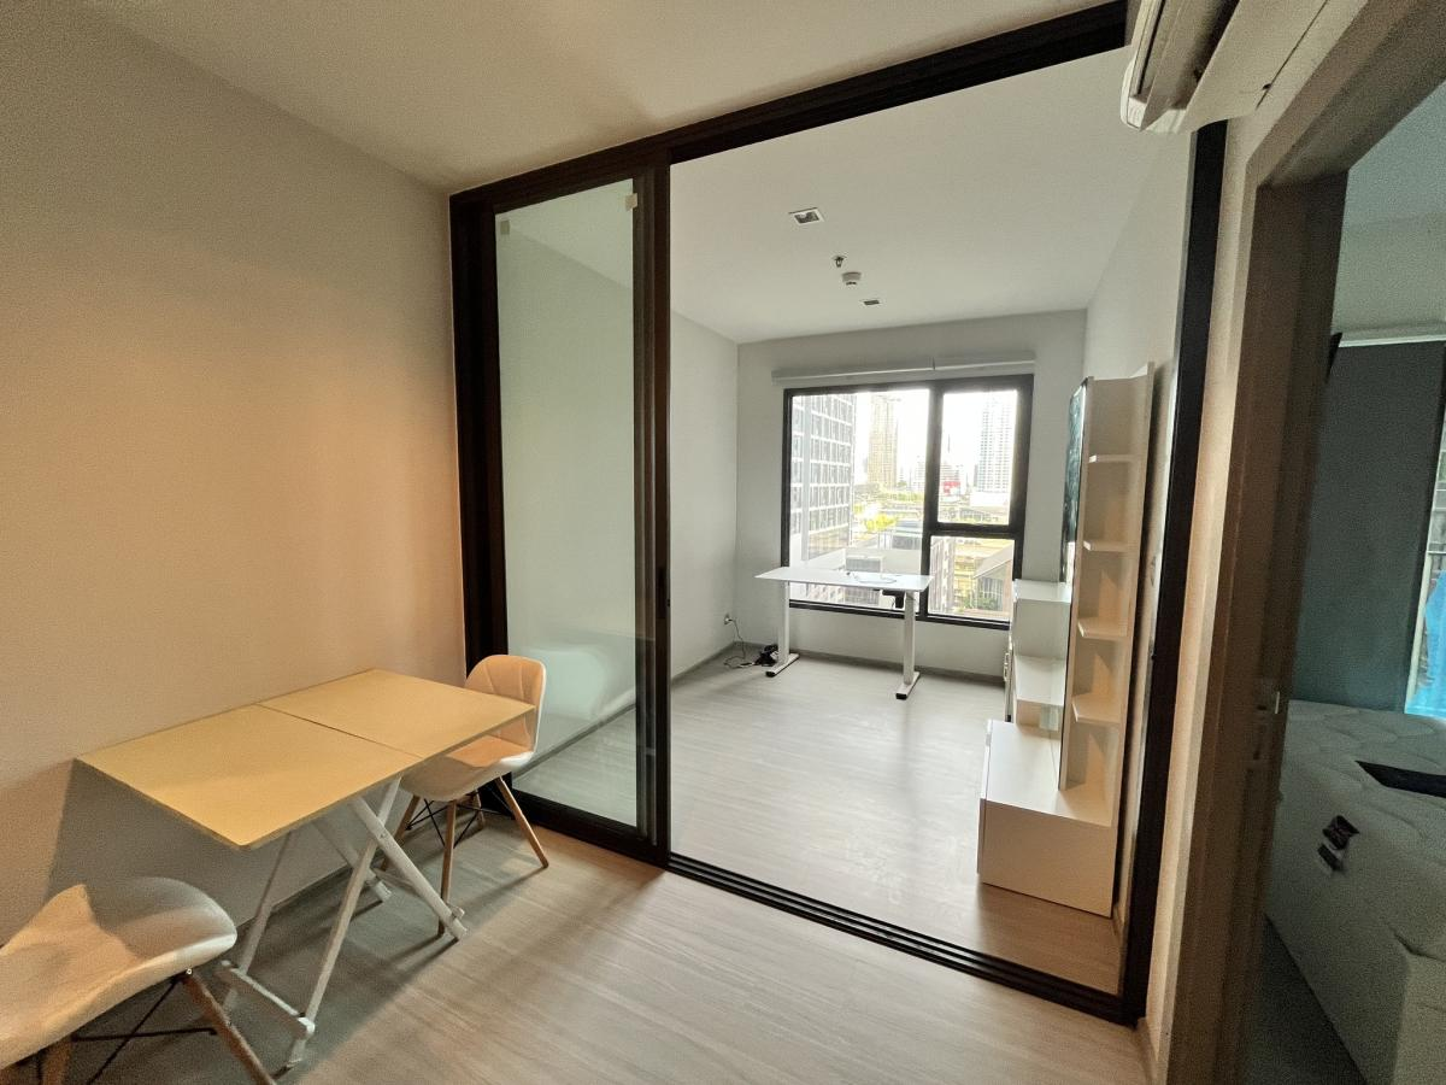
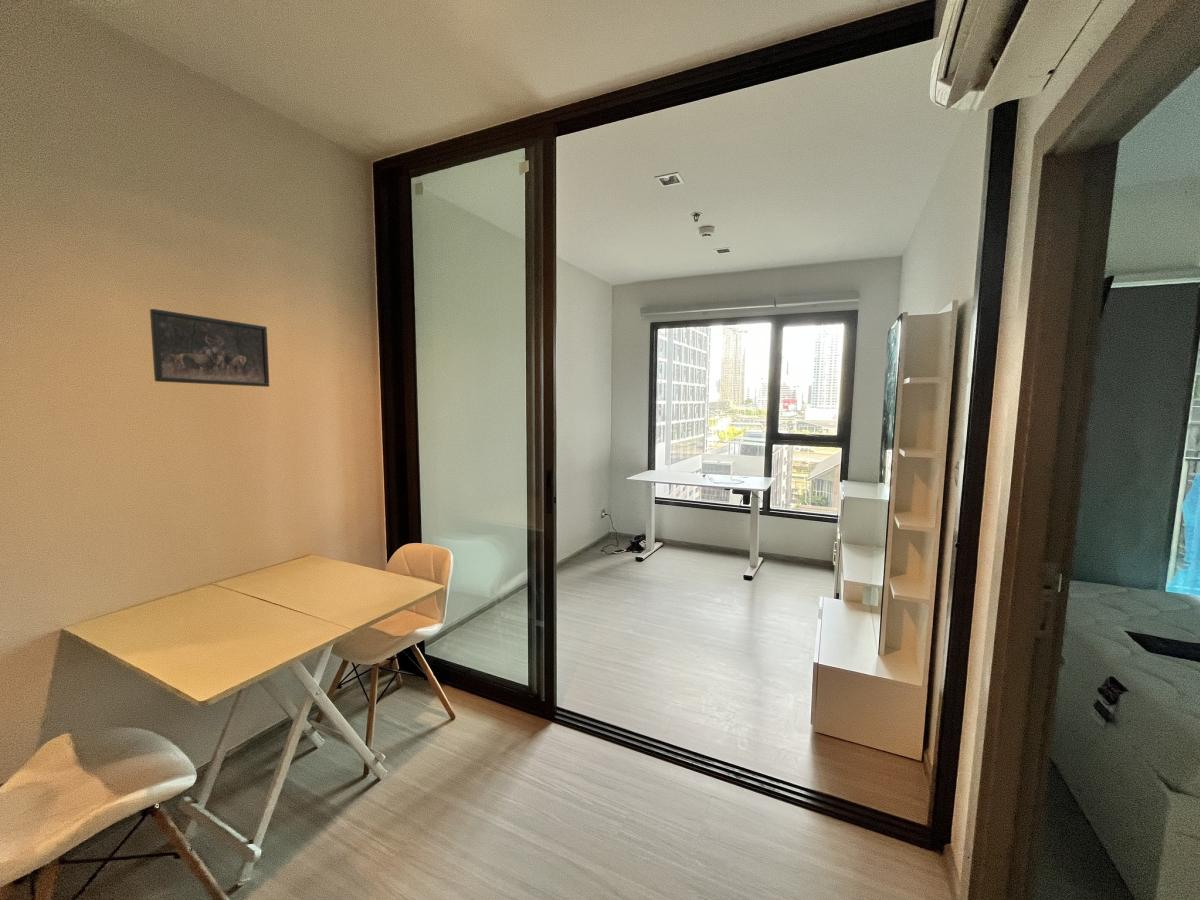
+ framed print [149,308,270,388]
